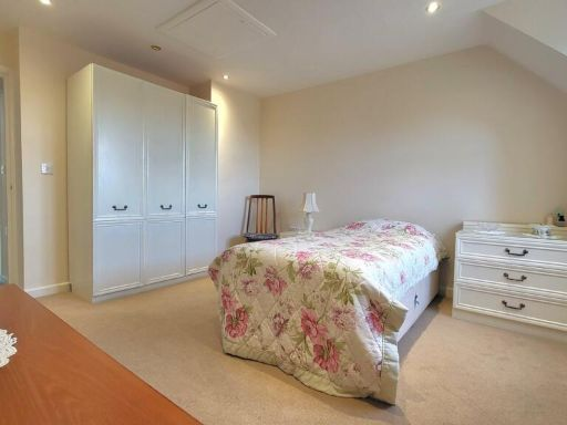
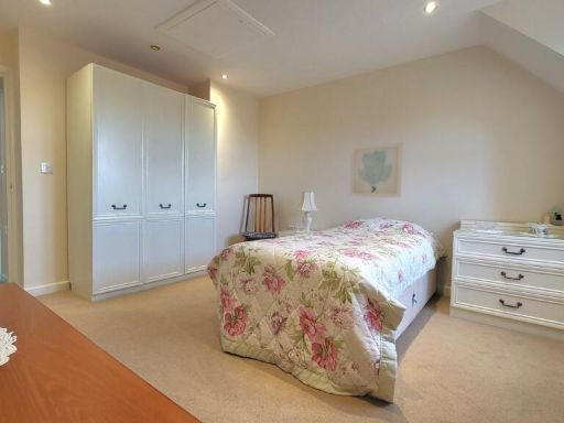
+ wall art [348,141,403,198]
